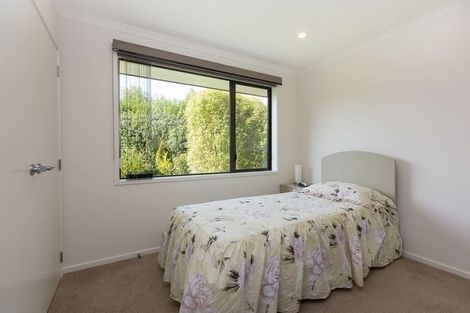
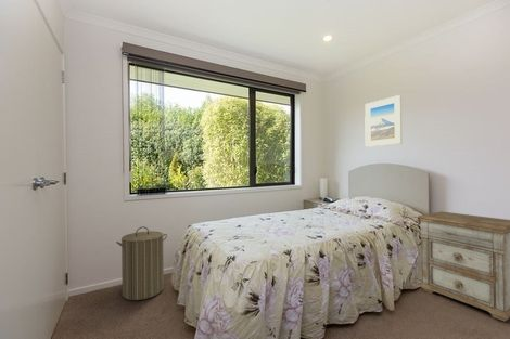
+ nightstand [417,210,510,323]
+ laundry hamper [115,225,168,301]
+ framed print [364,94,403,148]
